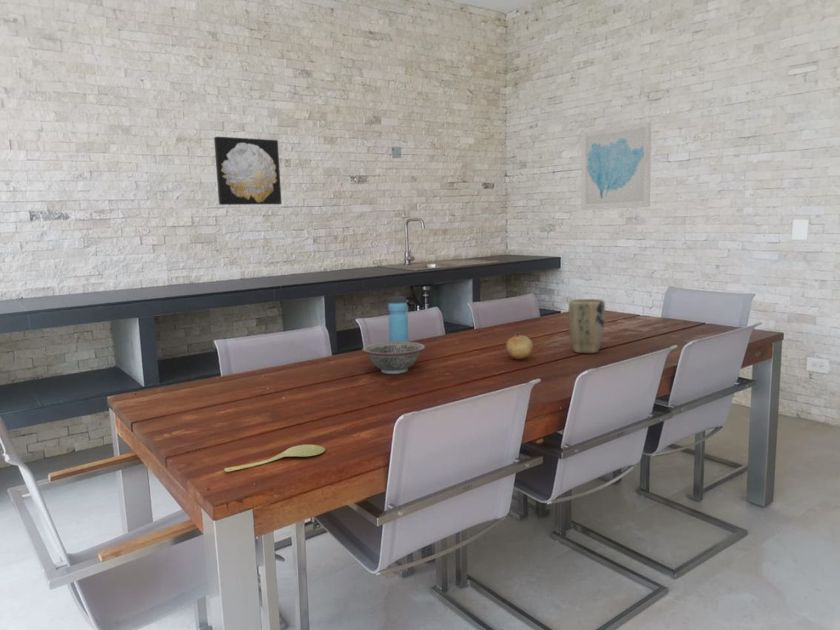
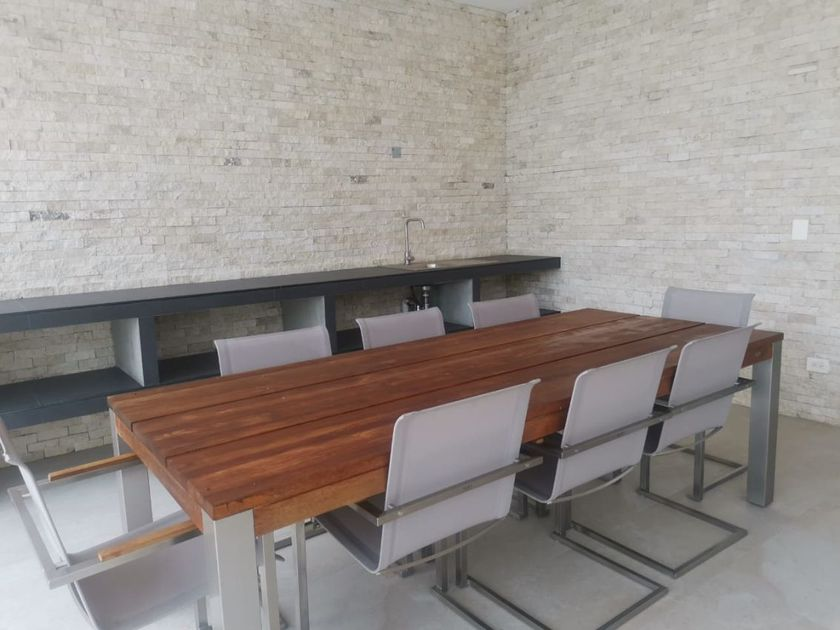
- plant pot [568,298,606,354]
- spoon [223,444,326,473]
- water bottle [387,291,410,342]
- fruit [505,332,534,360]
- wall art [213,136,282,206]
- decorative bowl [361,341,426,375]
- wall art [580,120,652,211]
